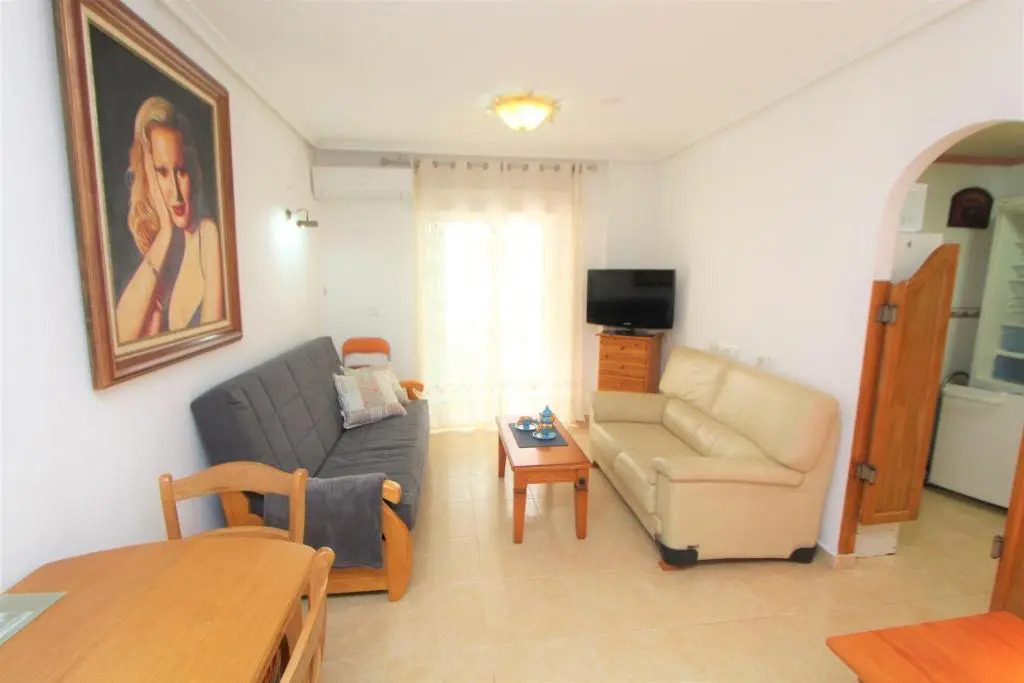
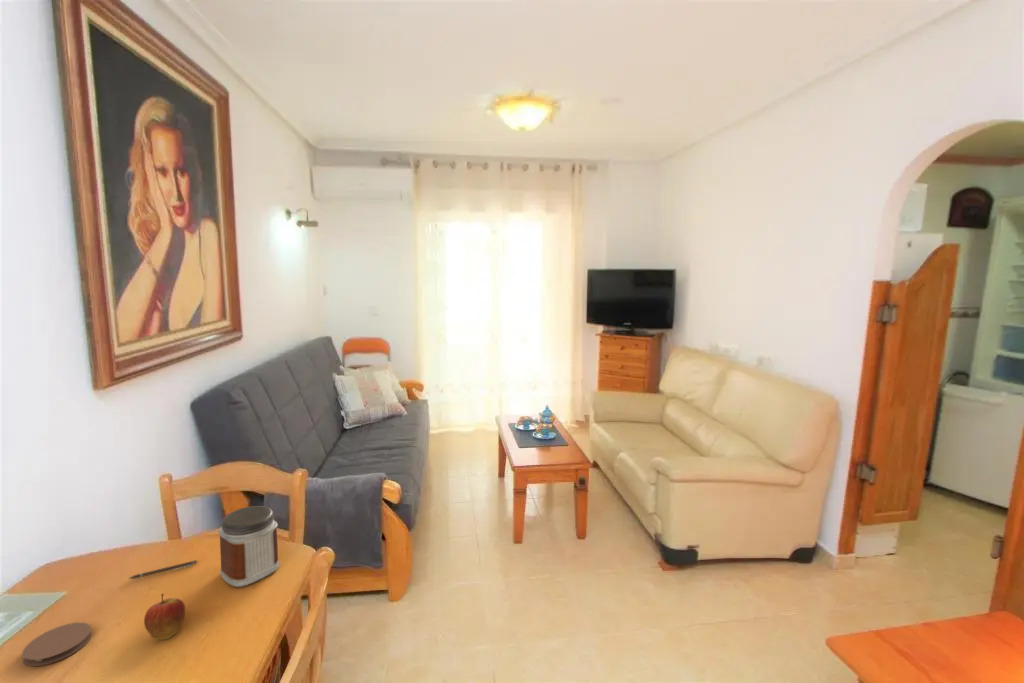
+ coaster [21,622,92,667]
+ jar [217,505,280,588]
+ pen [127,559,198,580]
+ fruit [143,593,187,641]
